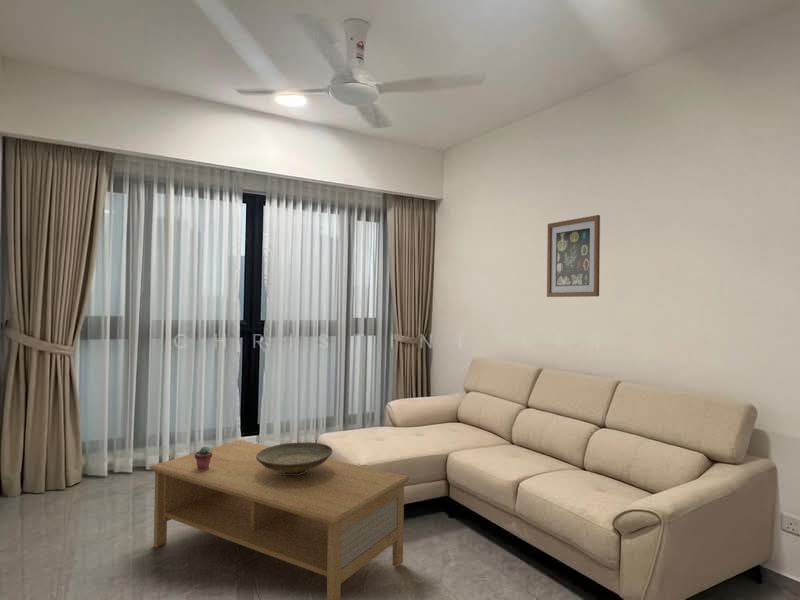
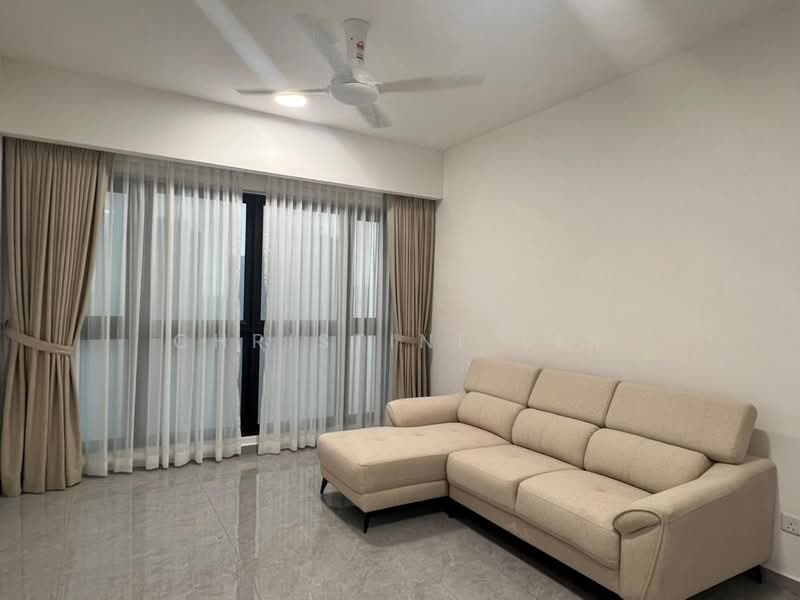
- decorative bowl [256,441,333,475]
- coffee table [148,439,411,600]
- wall art [546,214,601,298]
- potted succulent [194,445,212,470]
